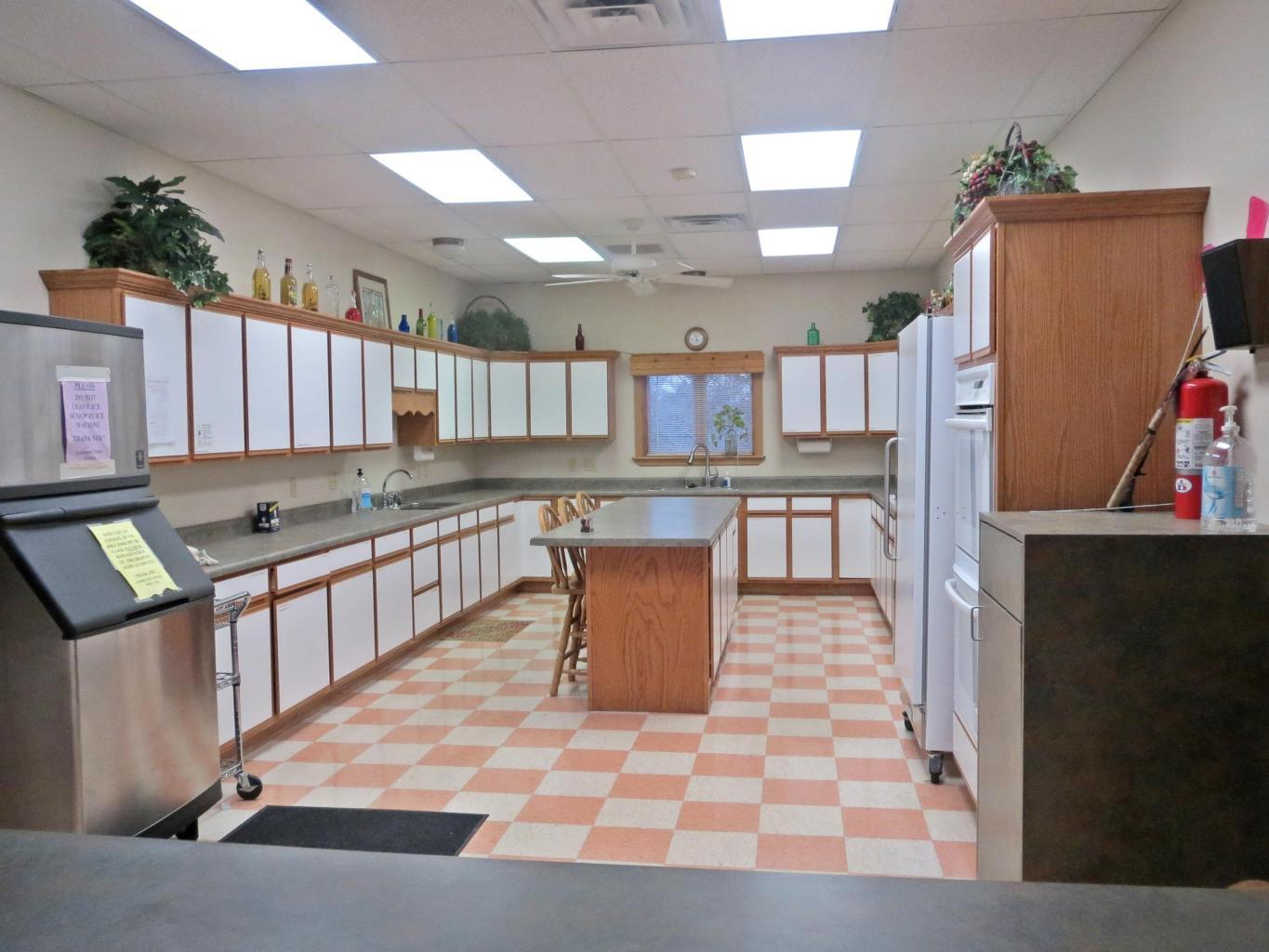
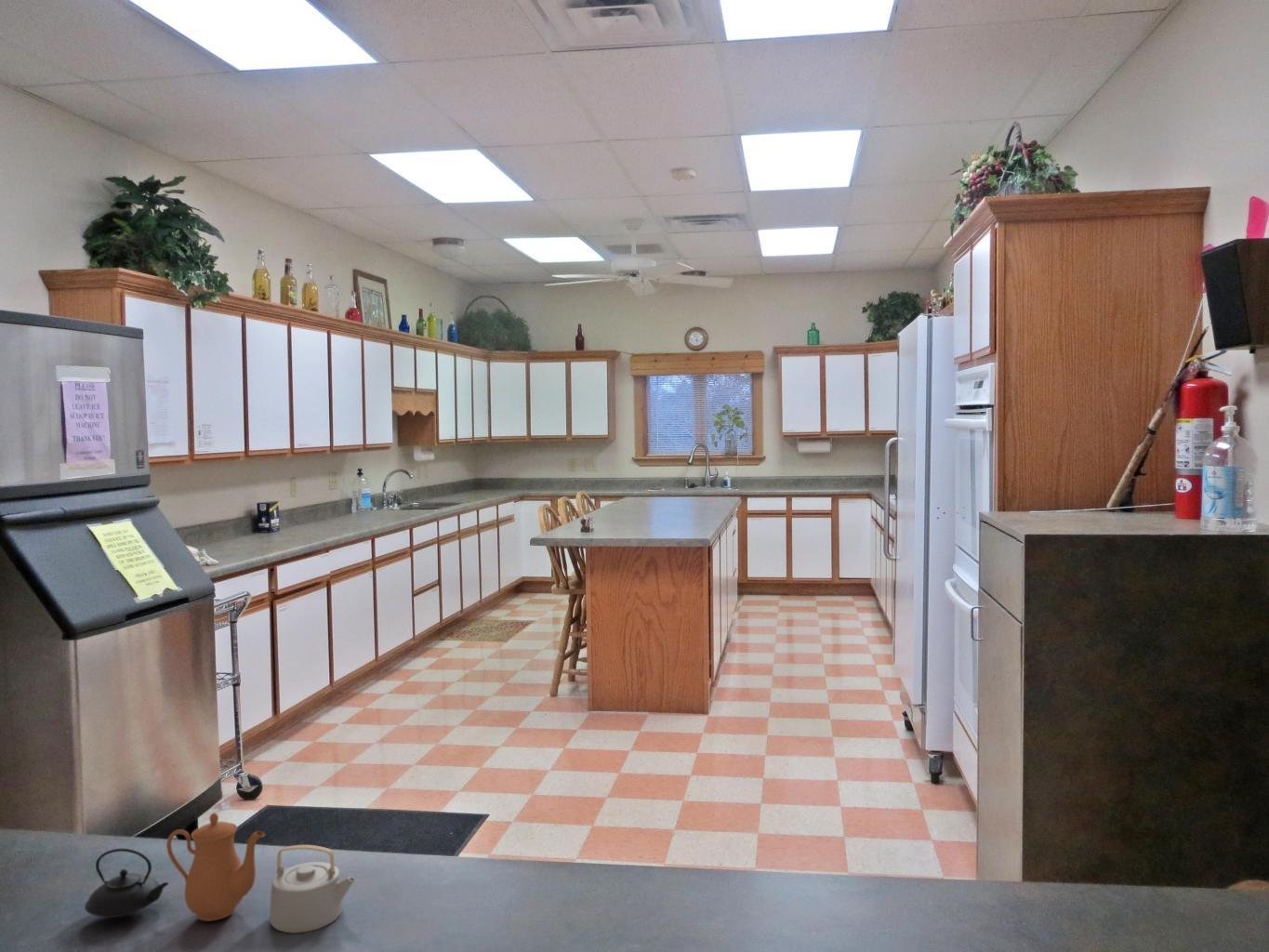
+ teapot [84,812,356,934]
